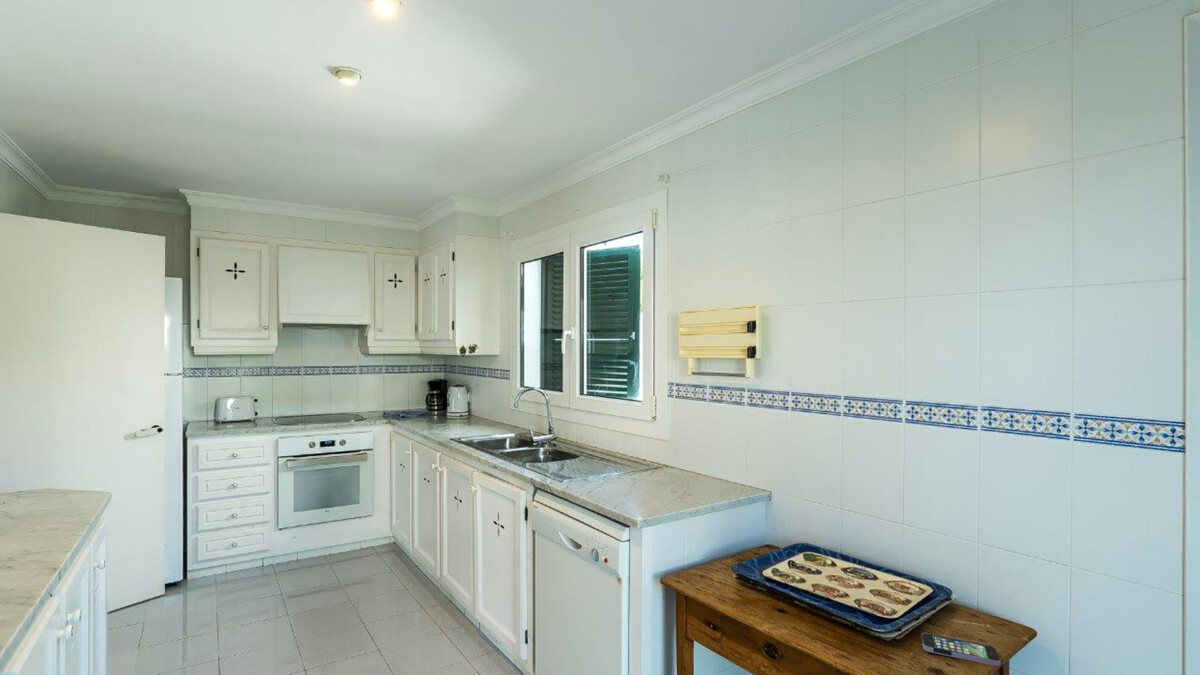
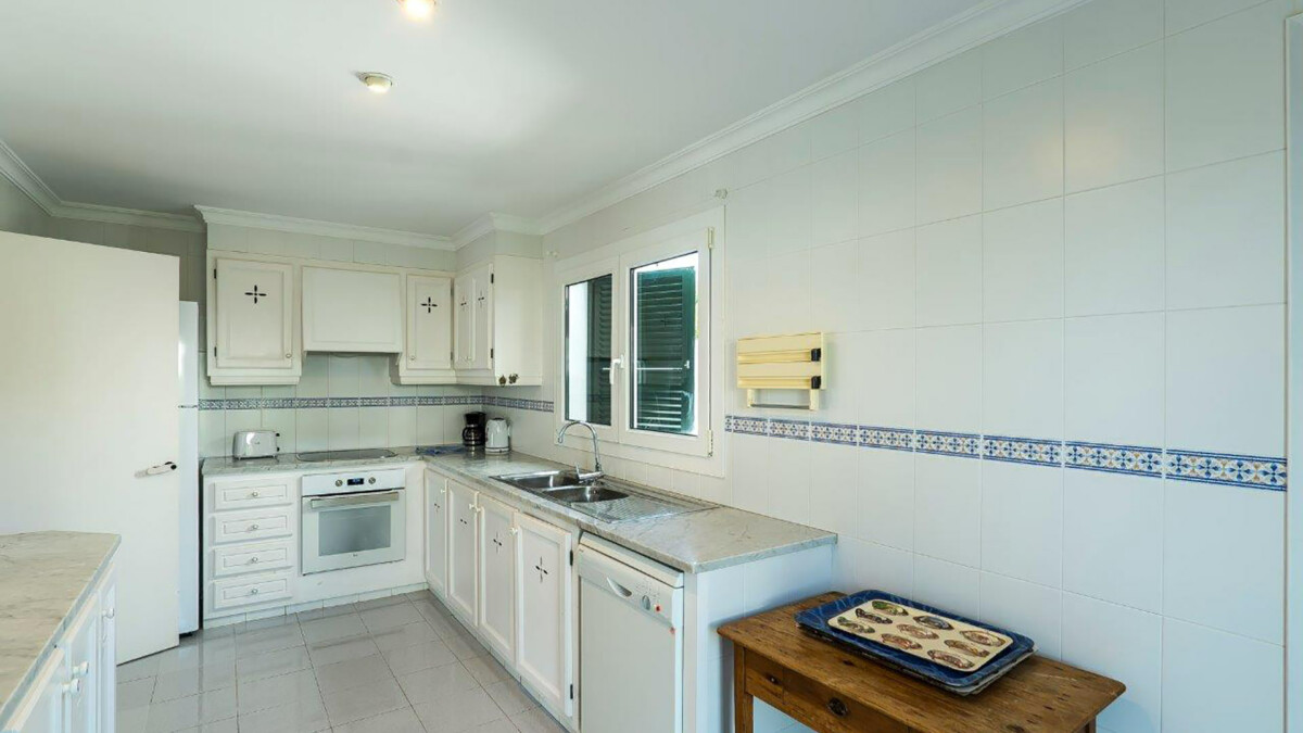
- smartphone [921,632,1002,667]
